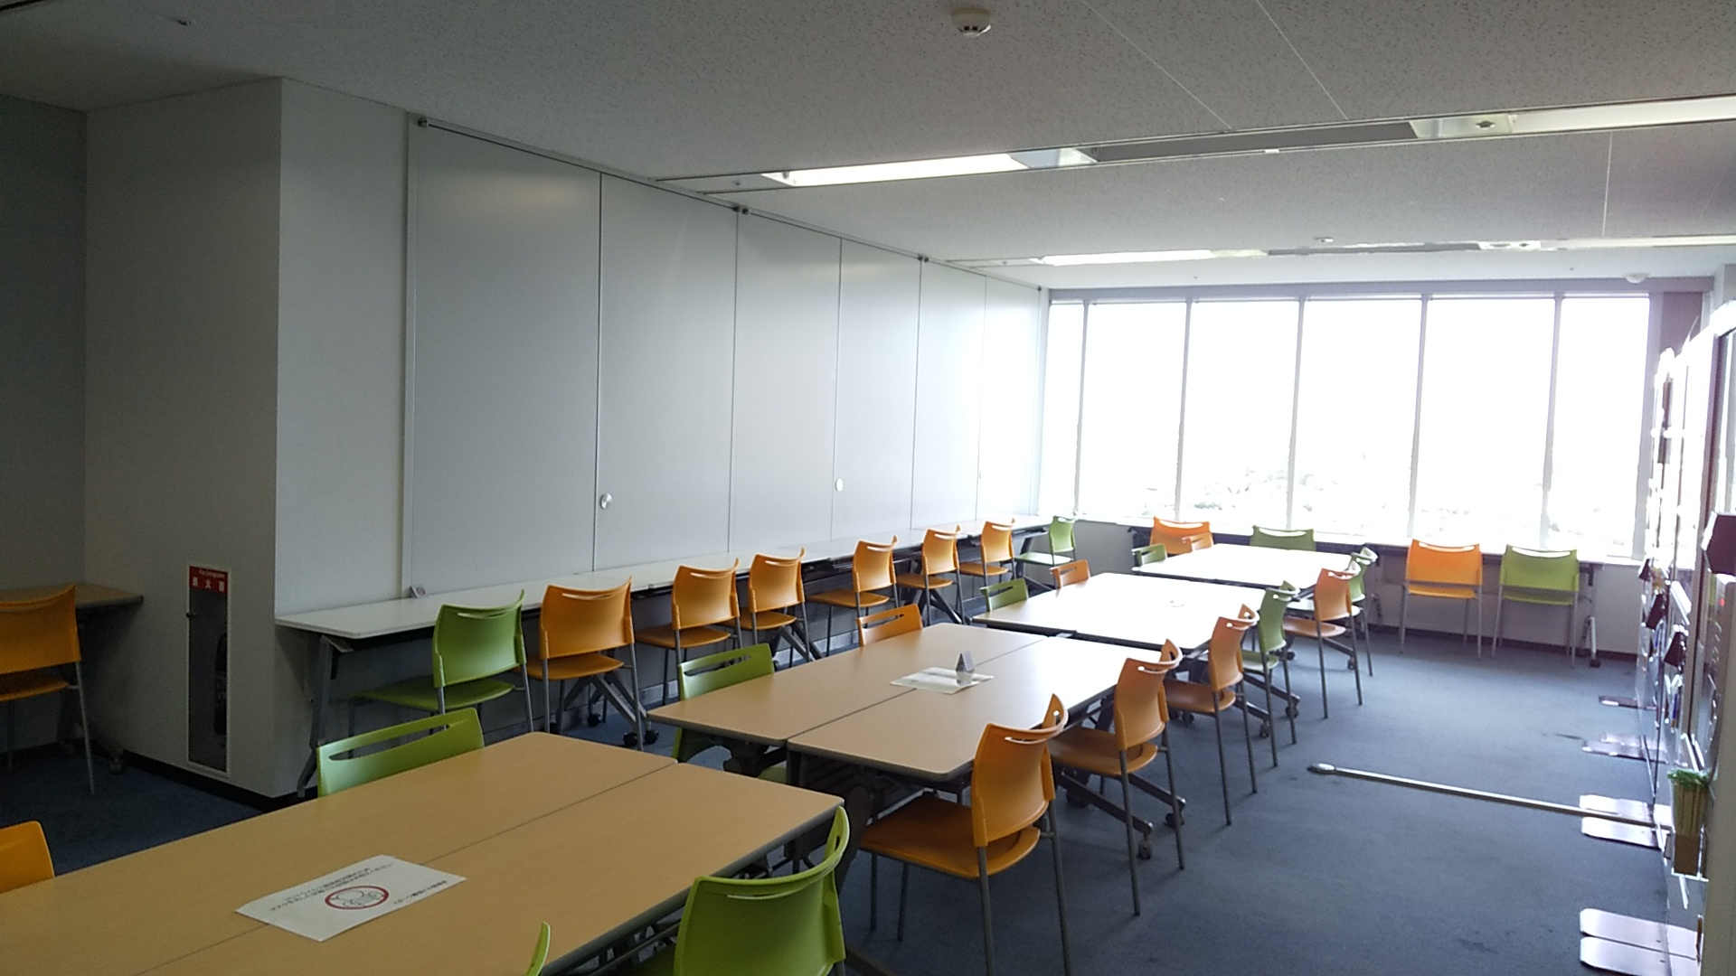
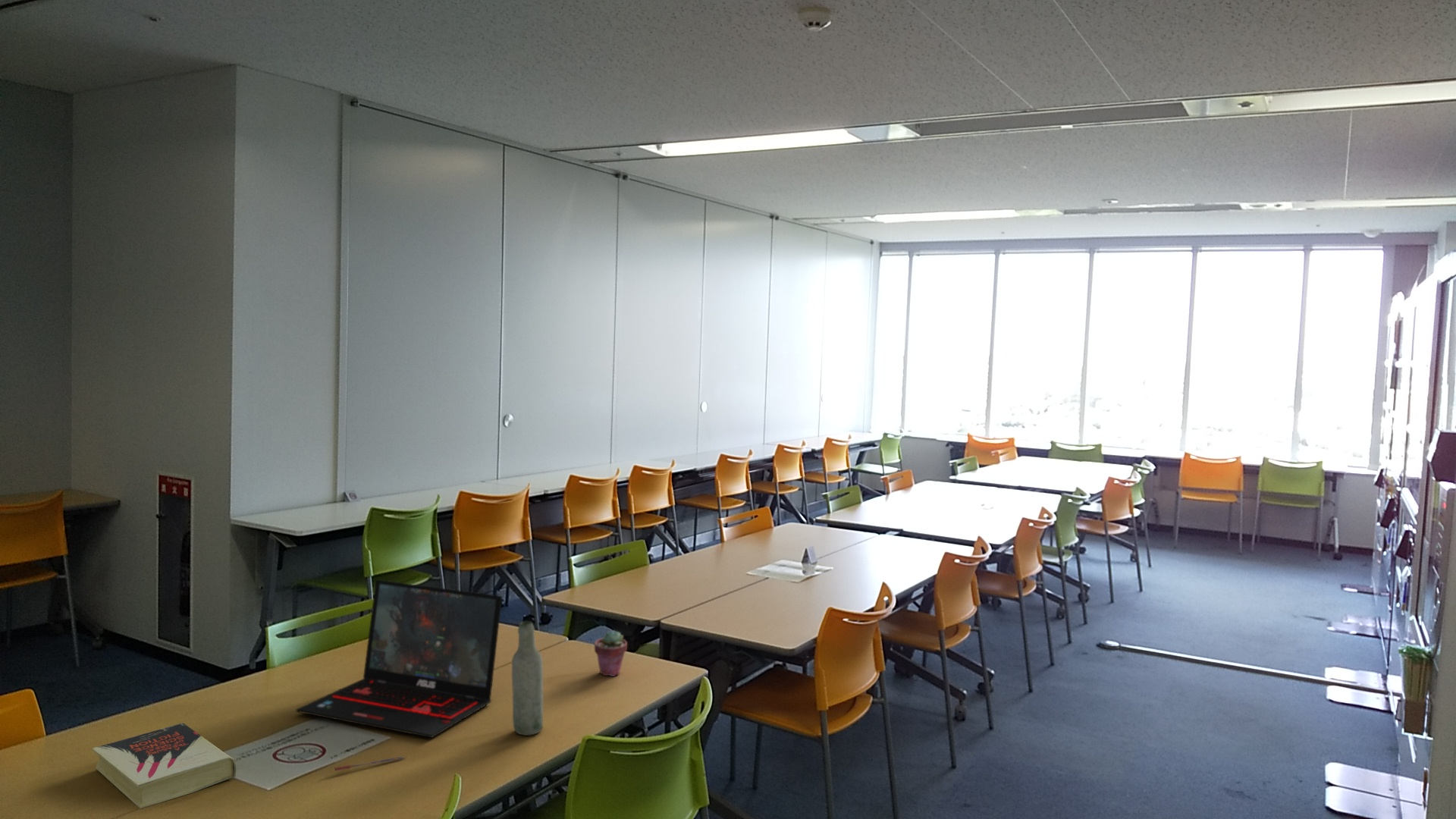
+ bottle [511,620,544,736]
+ book [92,723,237,809]
+ potted succulent [594,629,628,677]
+ pen [334,756,406,771]
+ laptop [295,579,503,739]
